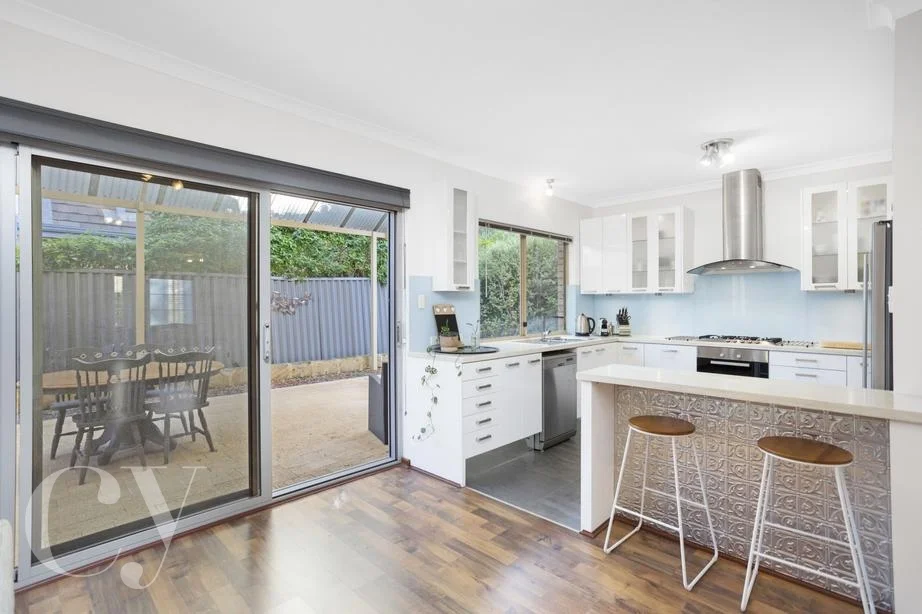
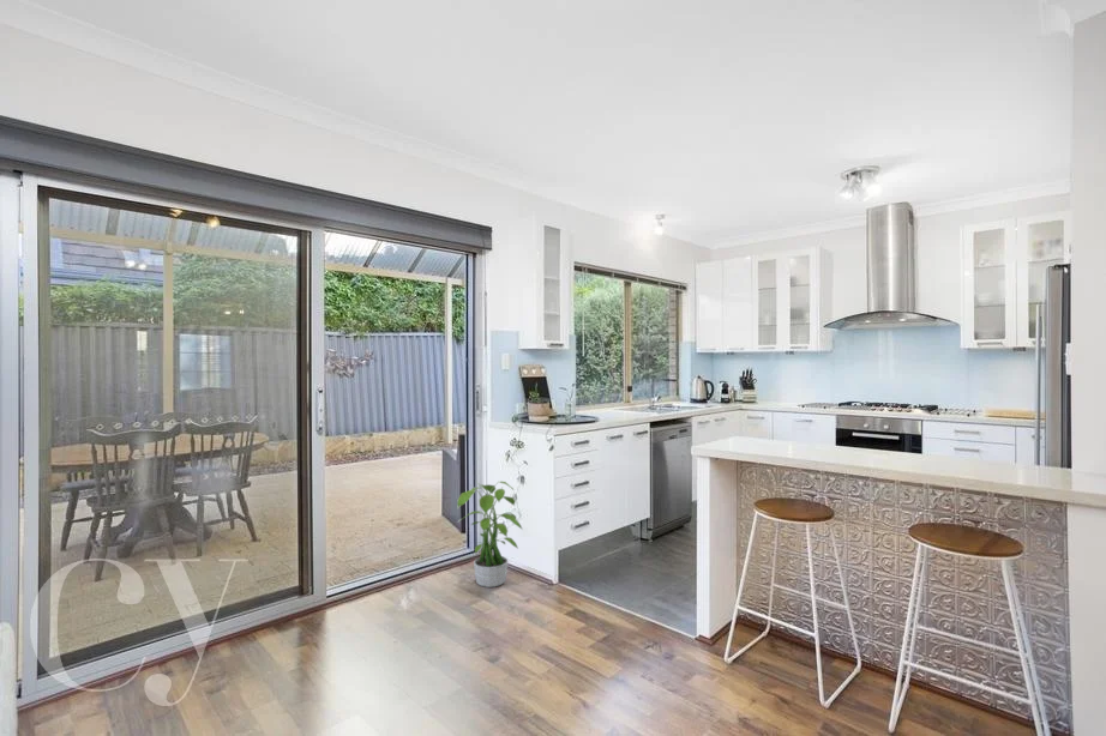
+ potted plant [456,481,524,589]
